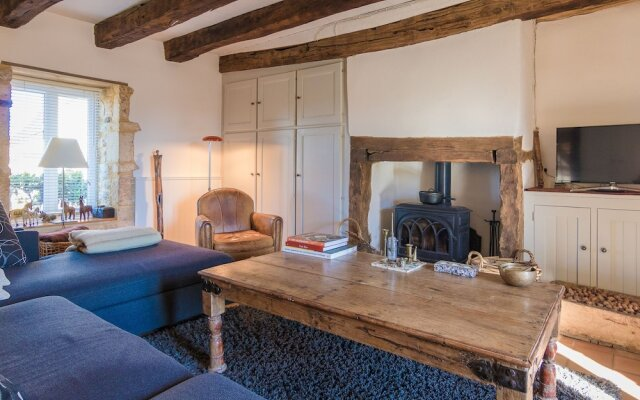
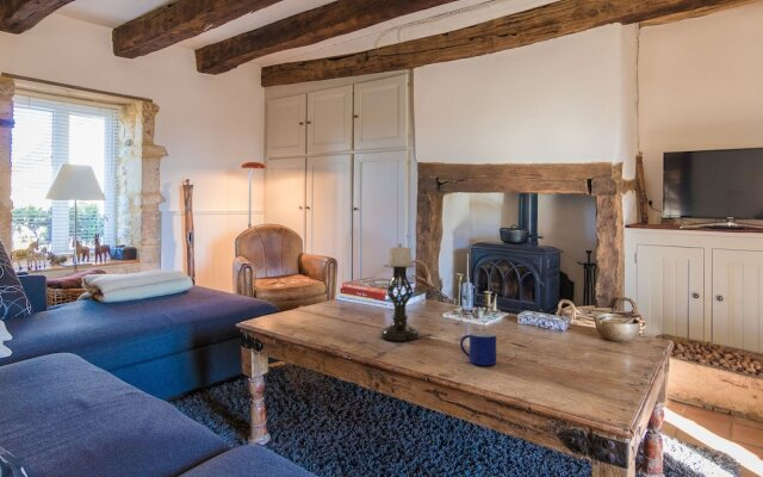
+ mug [459,330,497,366]
+ candle holder [379,243,421,342]
